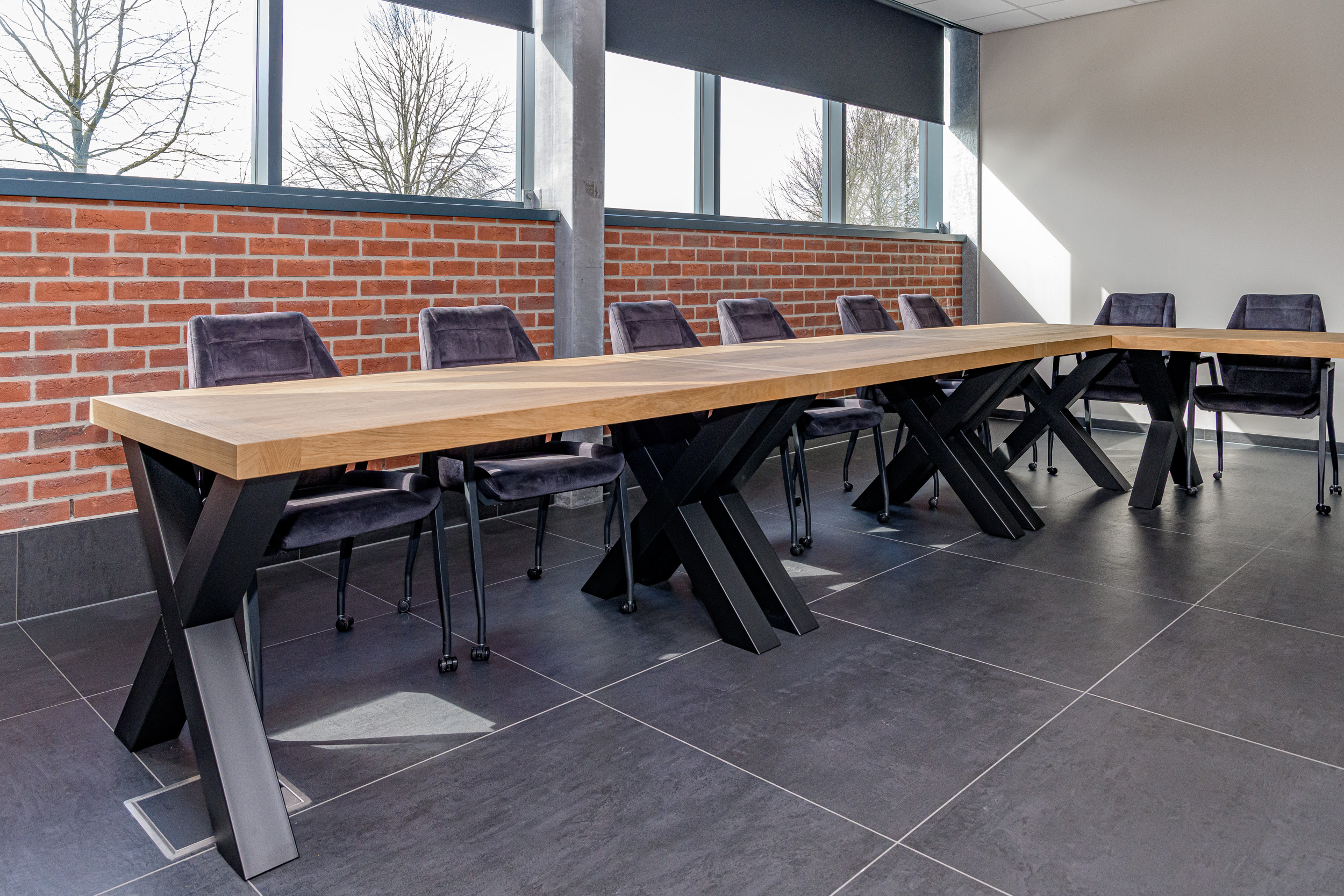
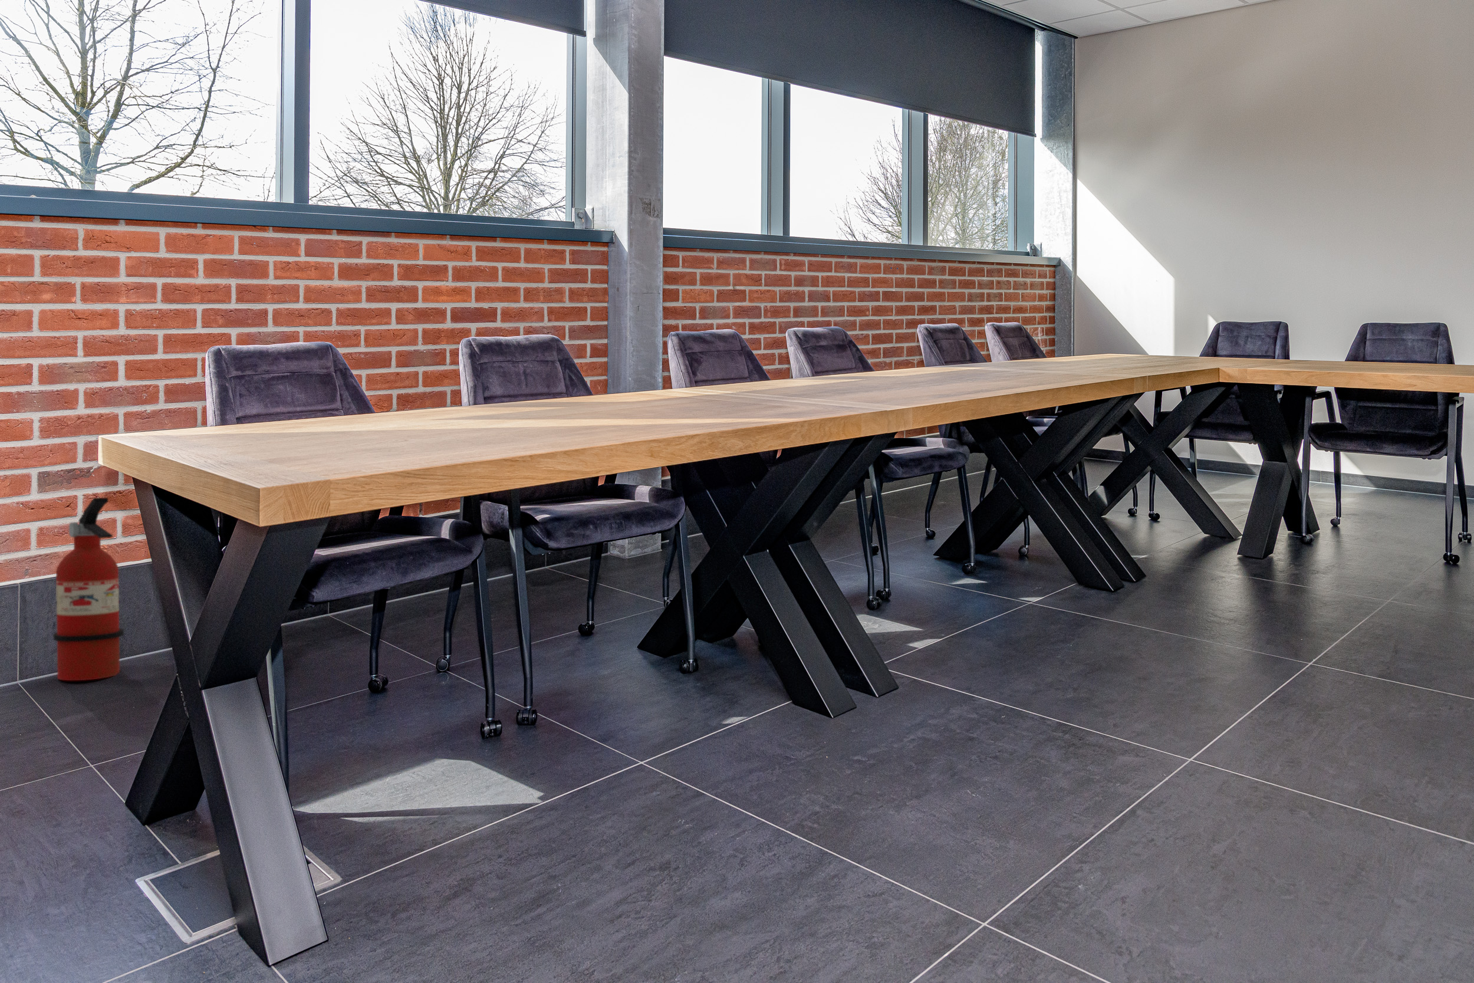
+ fire extinguisher [53,497,124,681]
